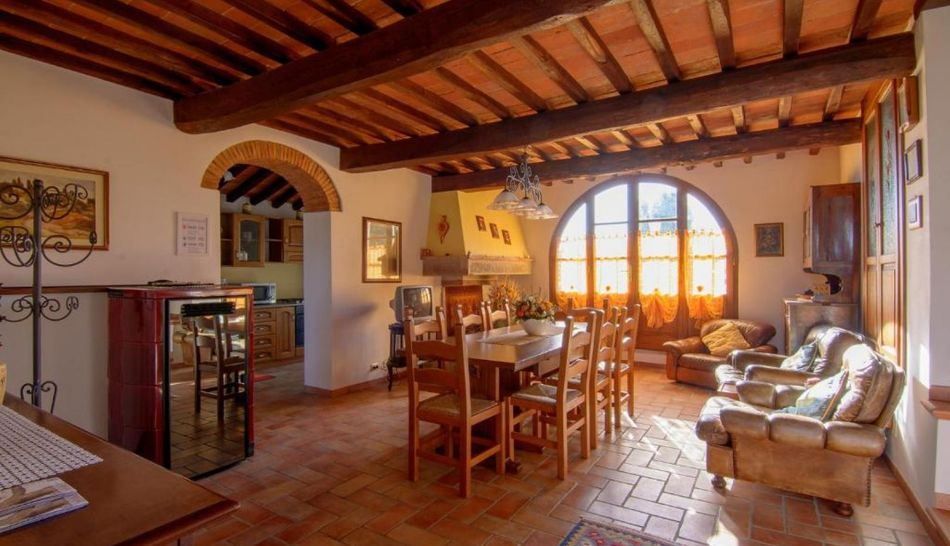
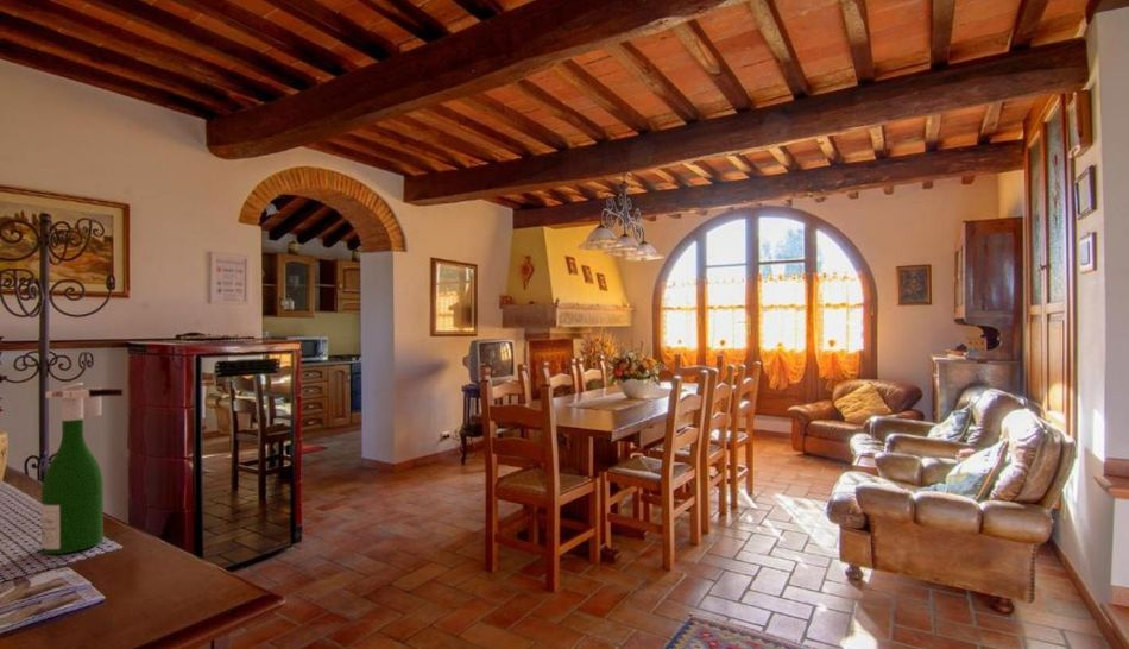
+ wine bottle [40,382,124,555]
